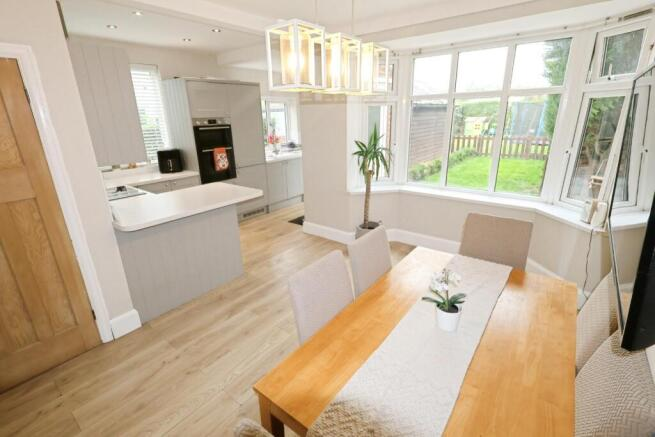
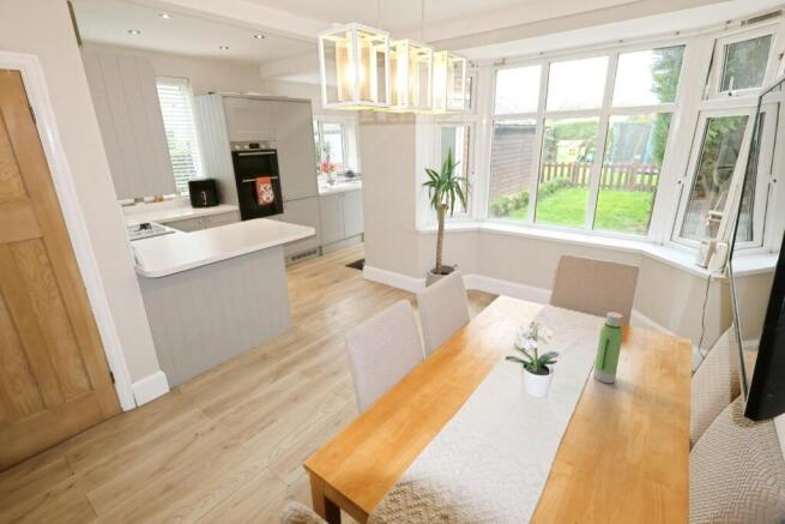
+ water bottle [592,311,624,384]
